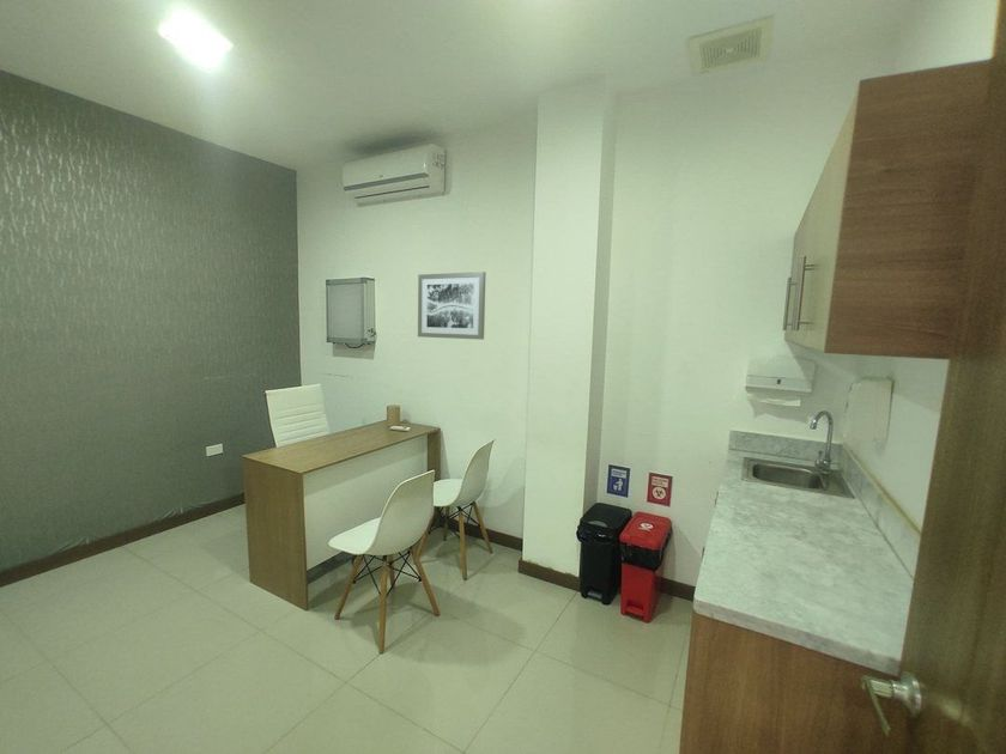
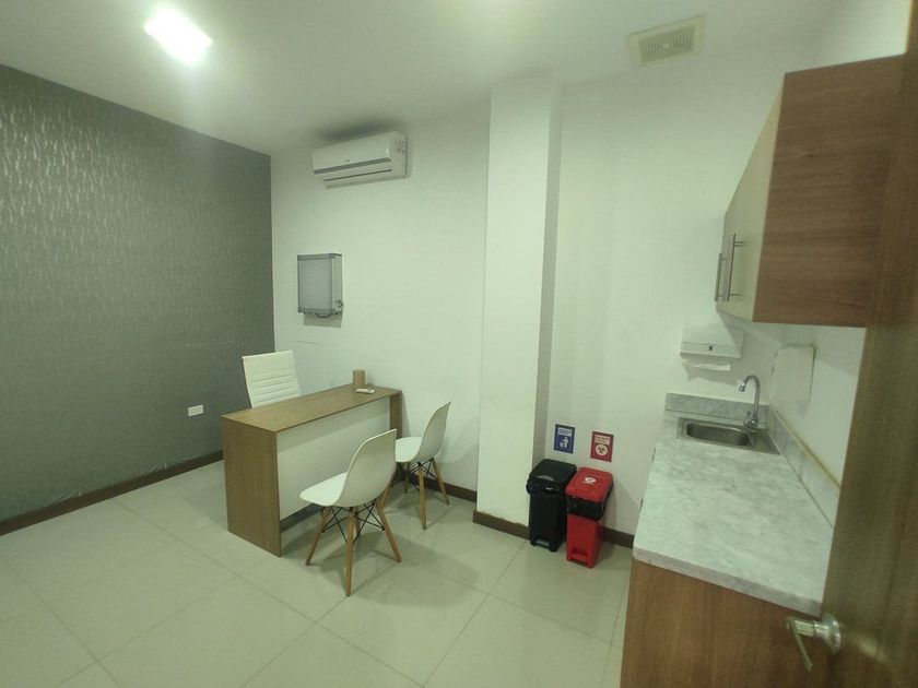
- wall art [417,270,487,341]
